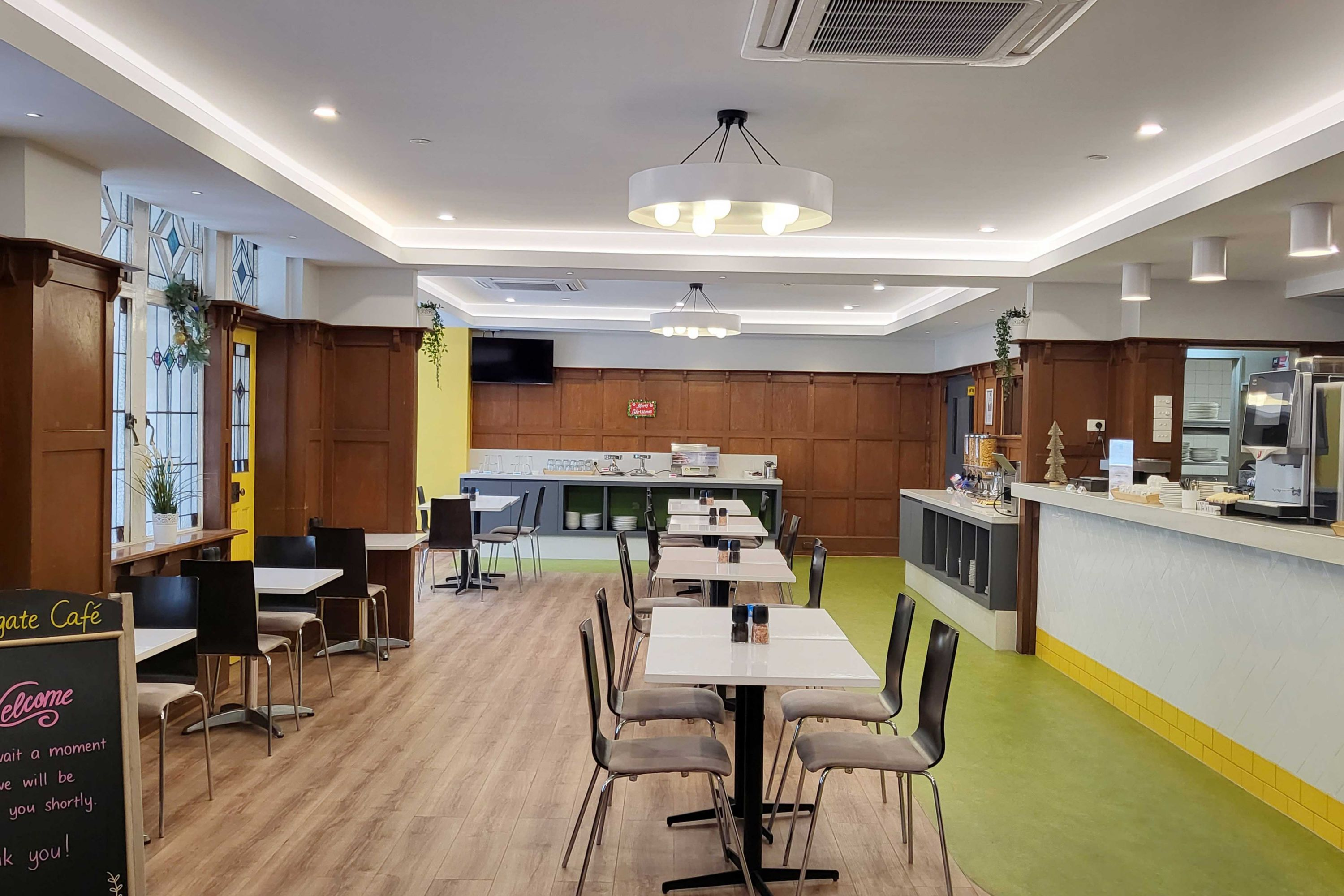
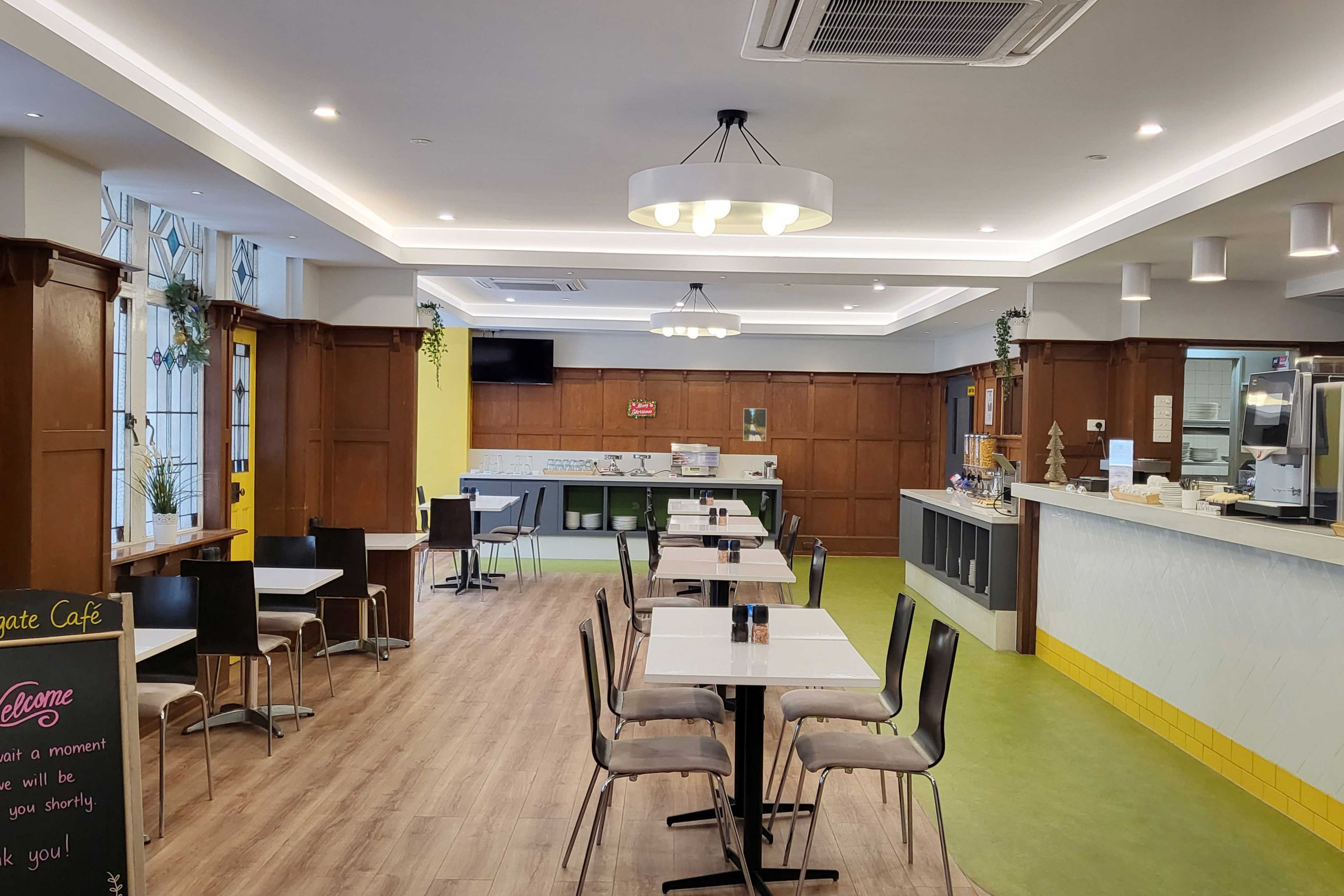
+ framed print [743,408,767,442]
